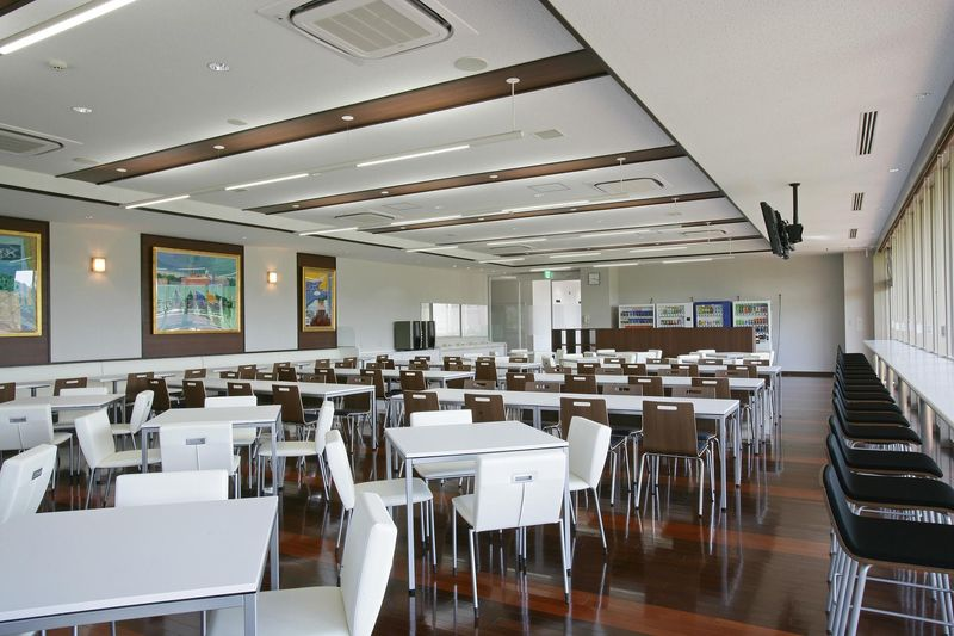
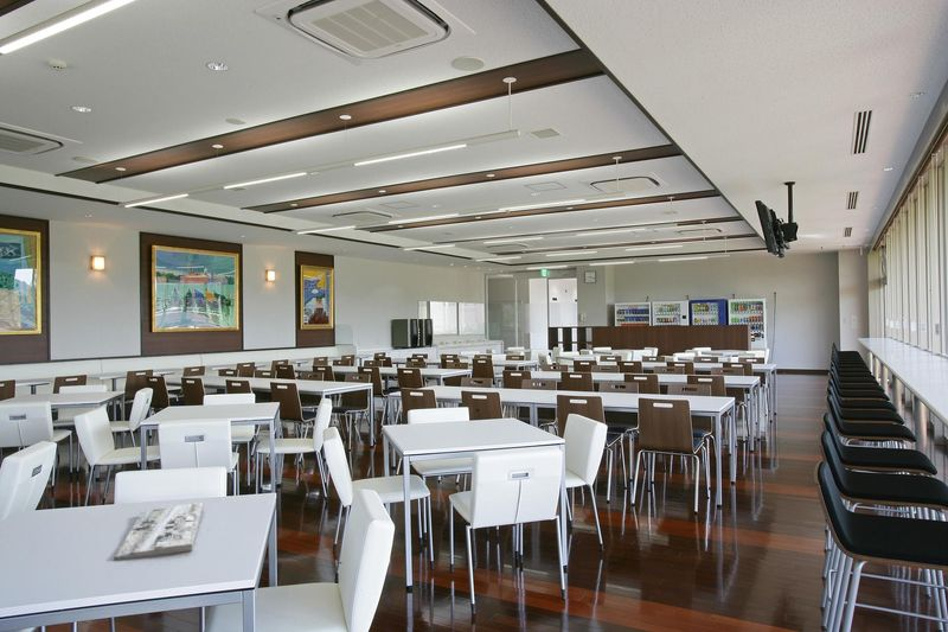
+ tray [113,502,204,561]
